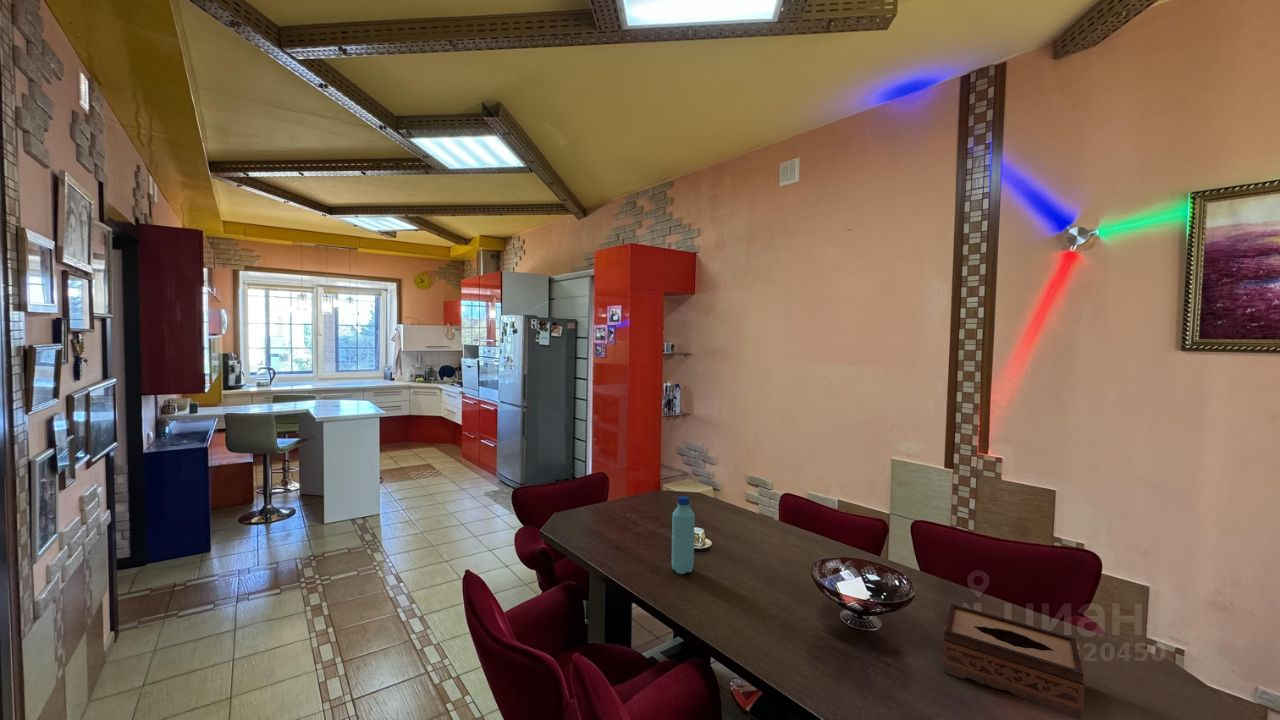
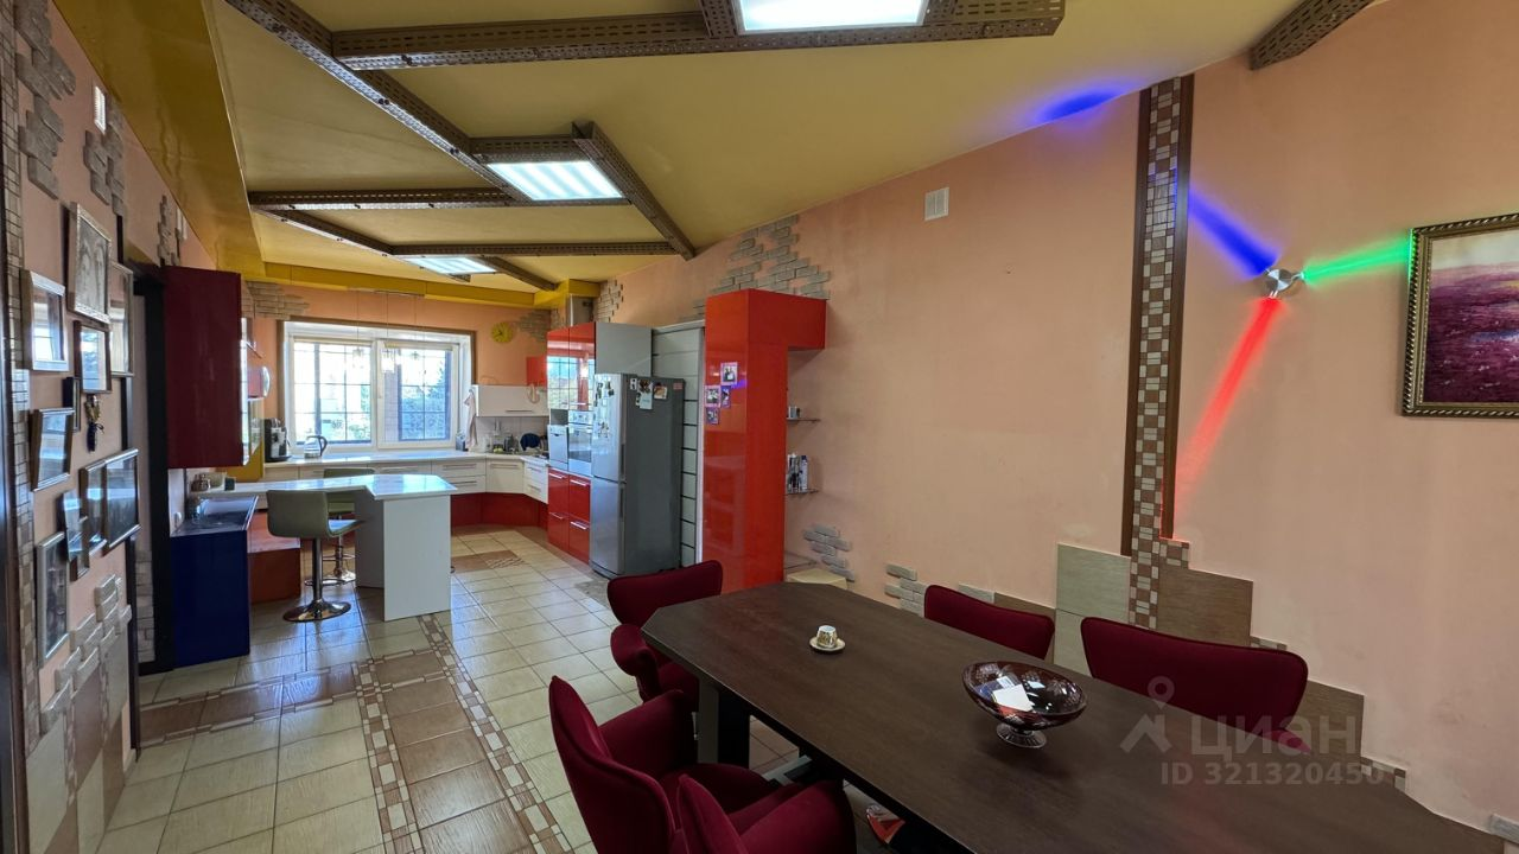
- water bottle [671,495,696,575]
- tissue box [941,603,1086,720]
